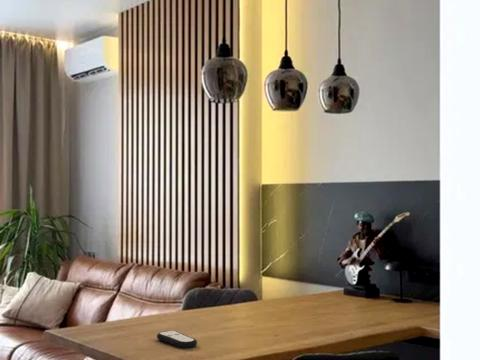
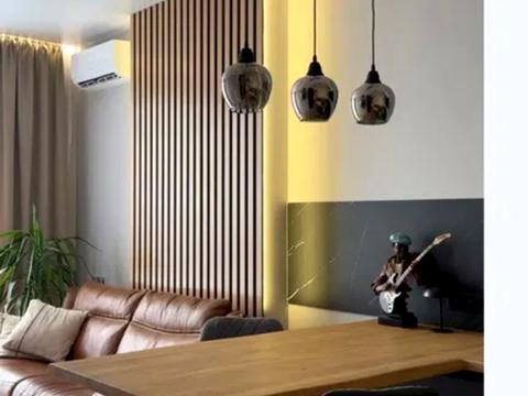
- remote control [156,330,198,349]
